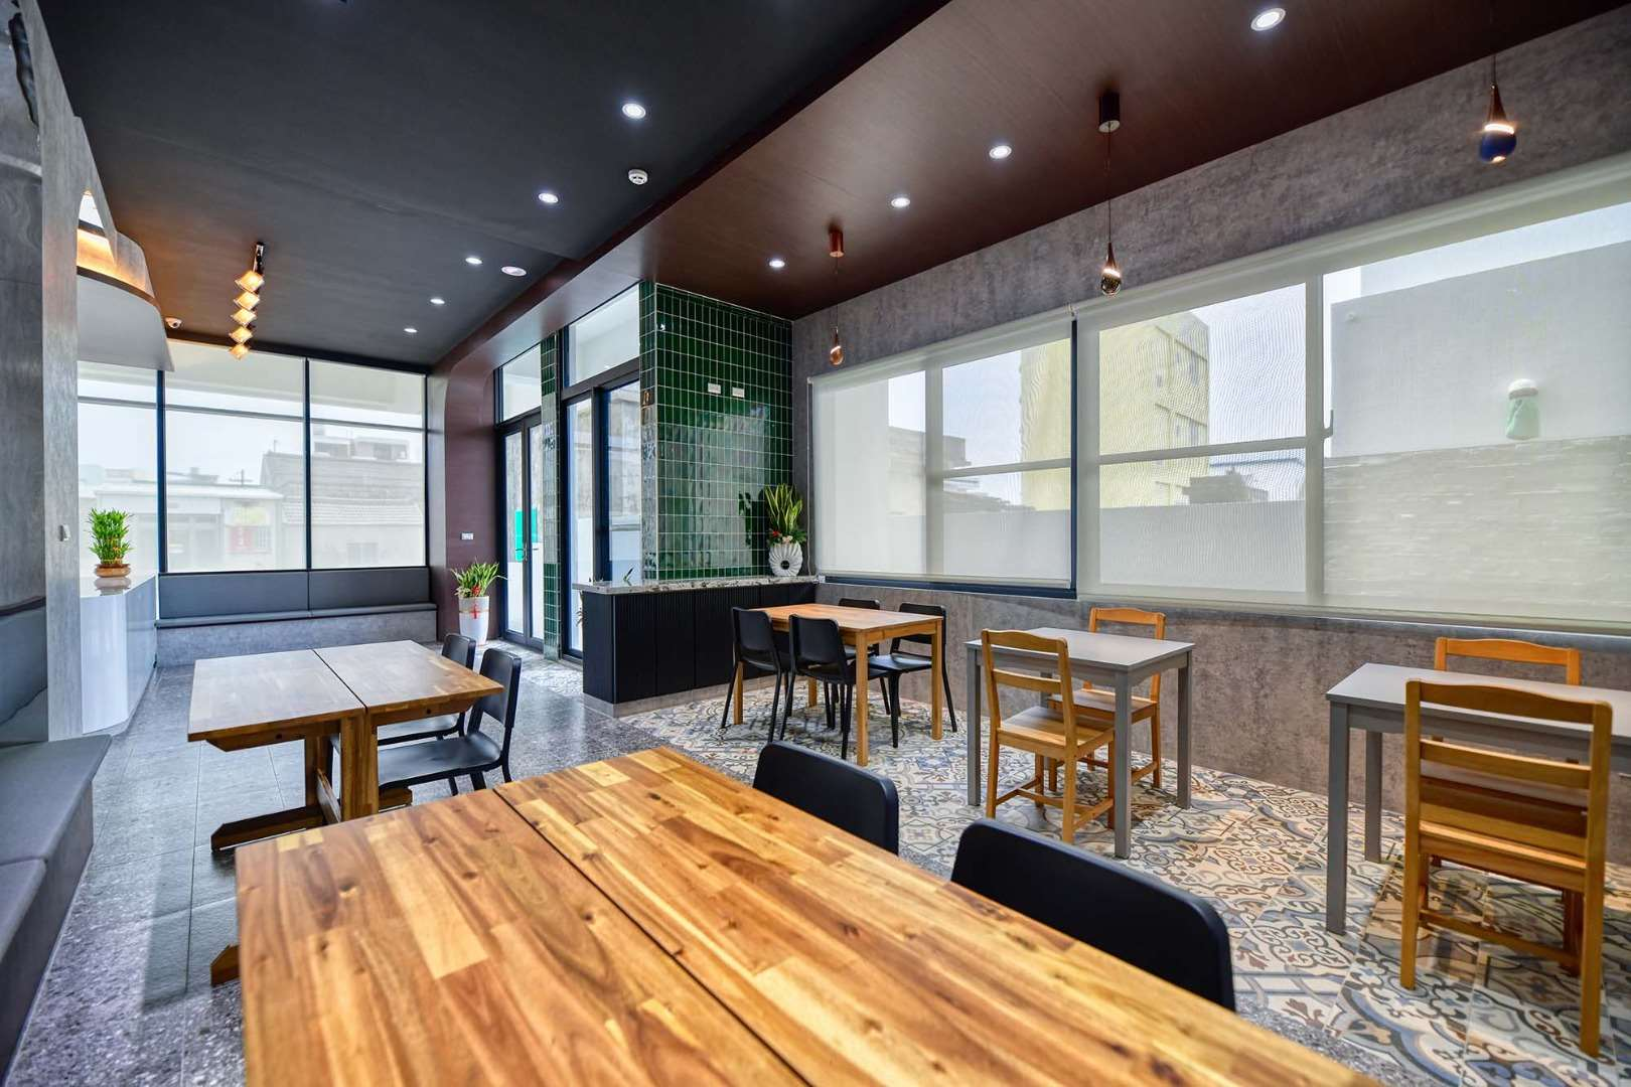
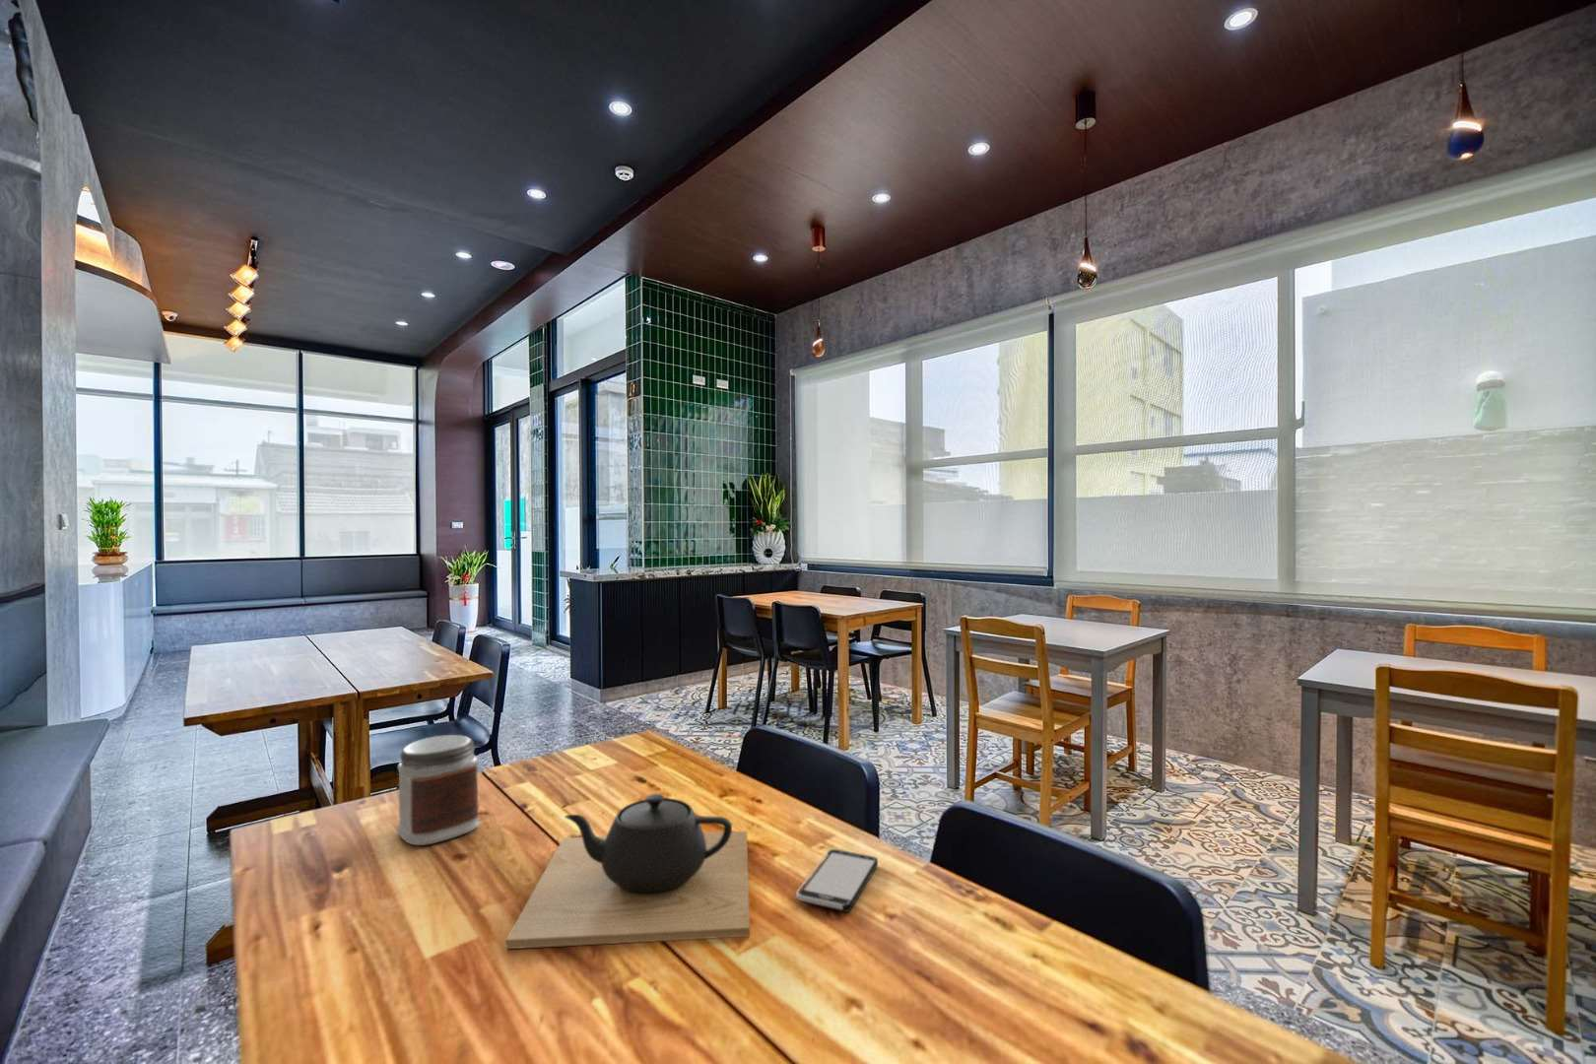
+ jar [397,734,481,847]
+ smartphone [796,848,879,913]
+ teapot [506,793,750,950]
